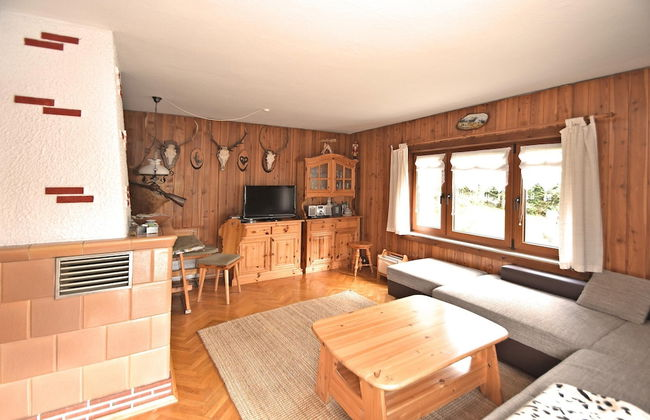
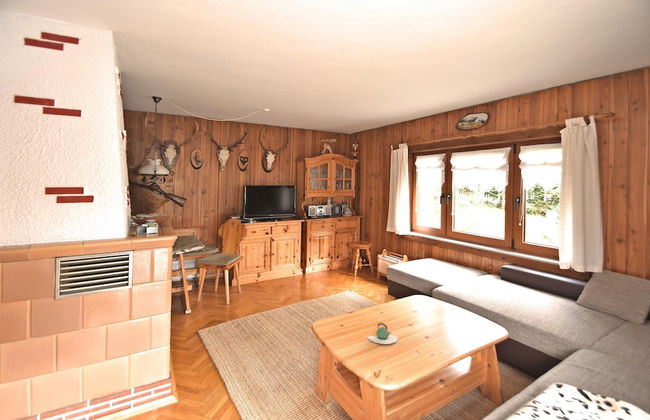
+ teapot [367,322,399,345]
